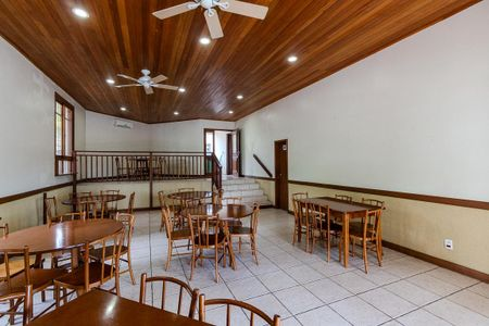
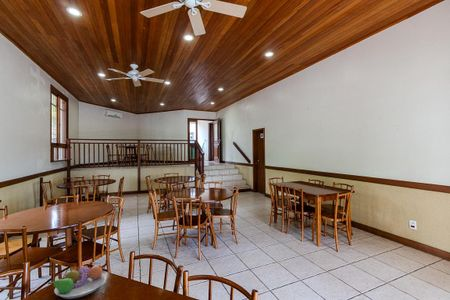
+ fruit bowl [47,264,107,300]
